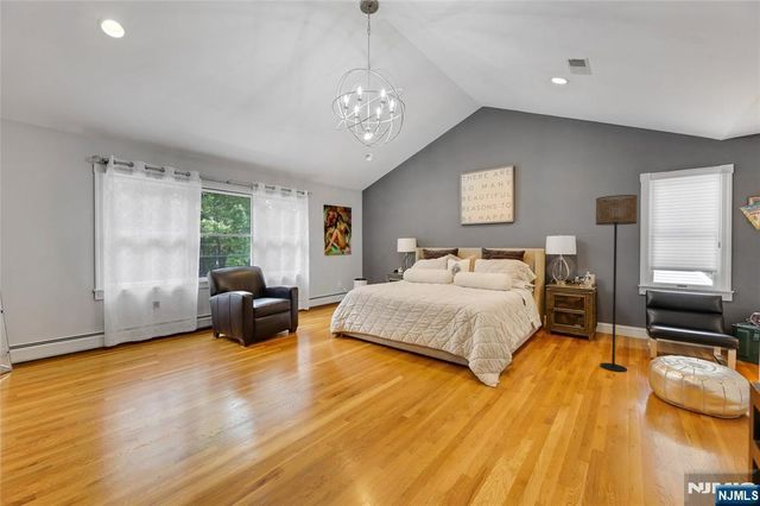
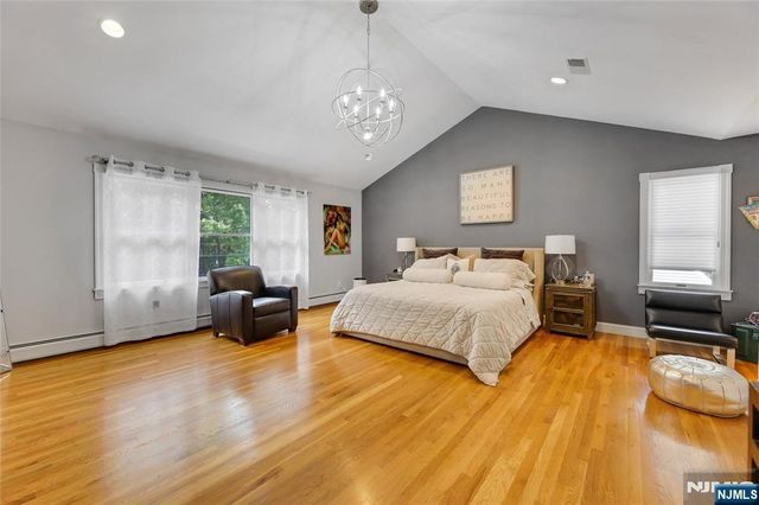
- floor lamp [595,194,639,373]
